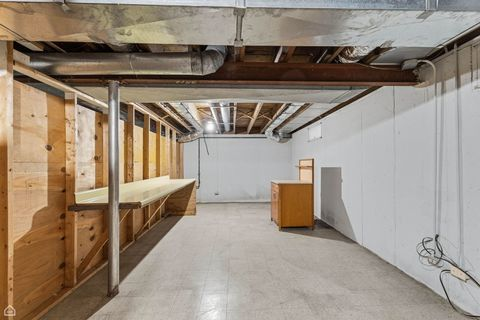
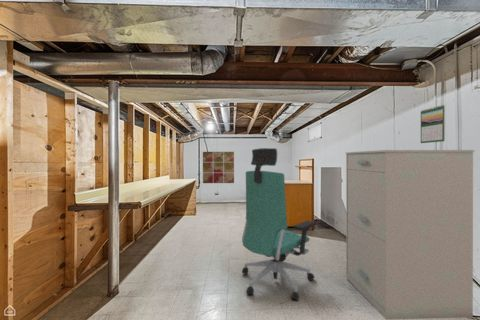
+ filing cabinet [345,149,476,320]
+ chair [241,147,316,302]
+ calendar [420,104,446,144]
+ wall art [202,151,235,184]
